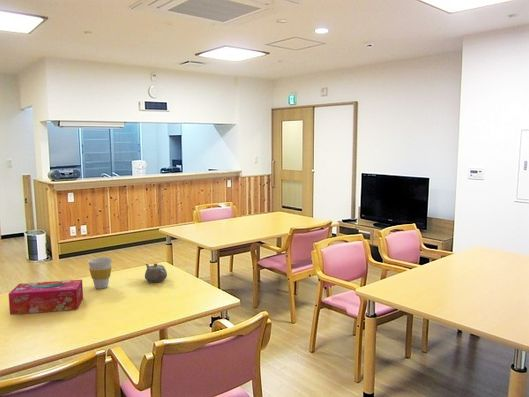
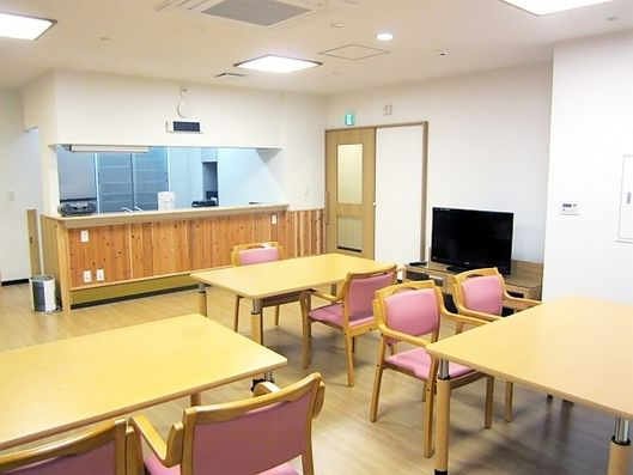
- cup [87,256,113,290]
- tissue box [8,279,84,316]
- teapot [144,263,168,283]
